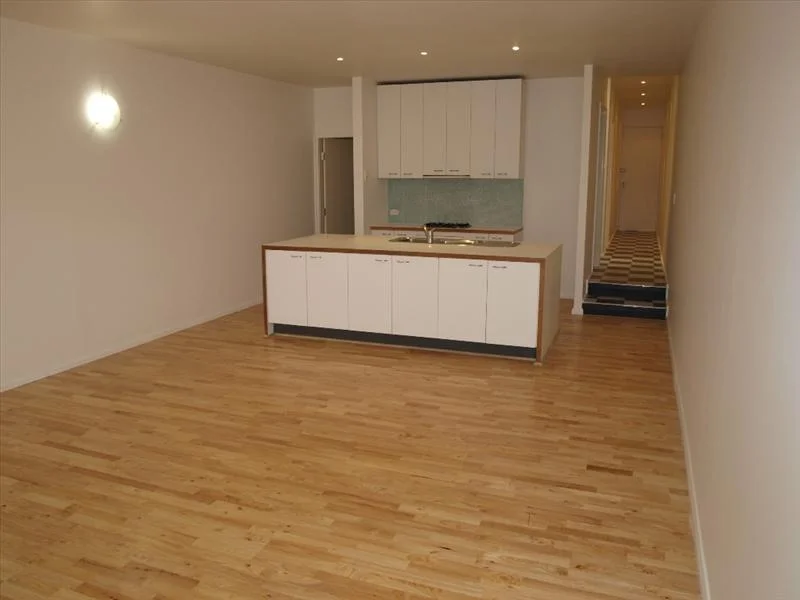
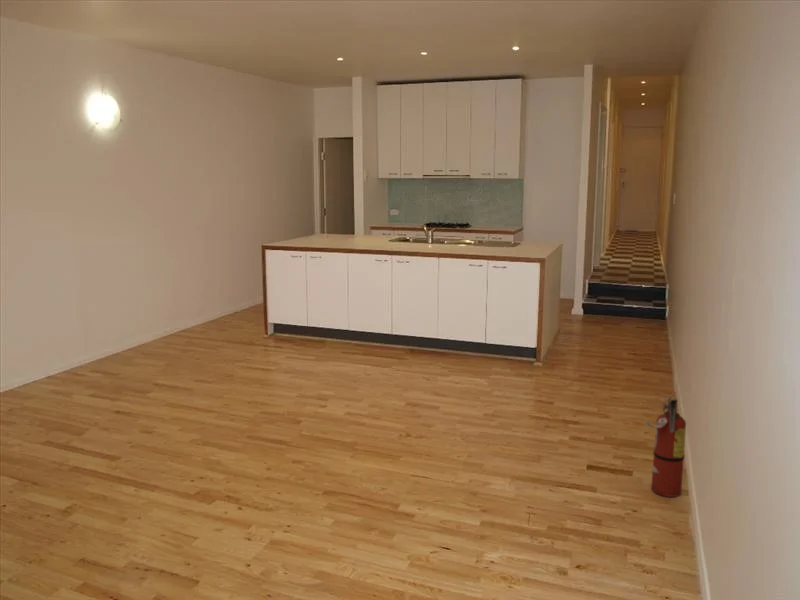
+ fire extinguisher [645,395,687,498]
